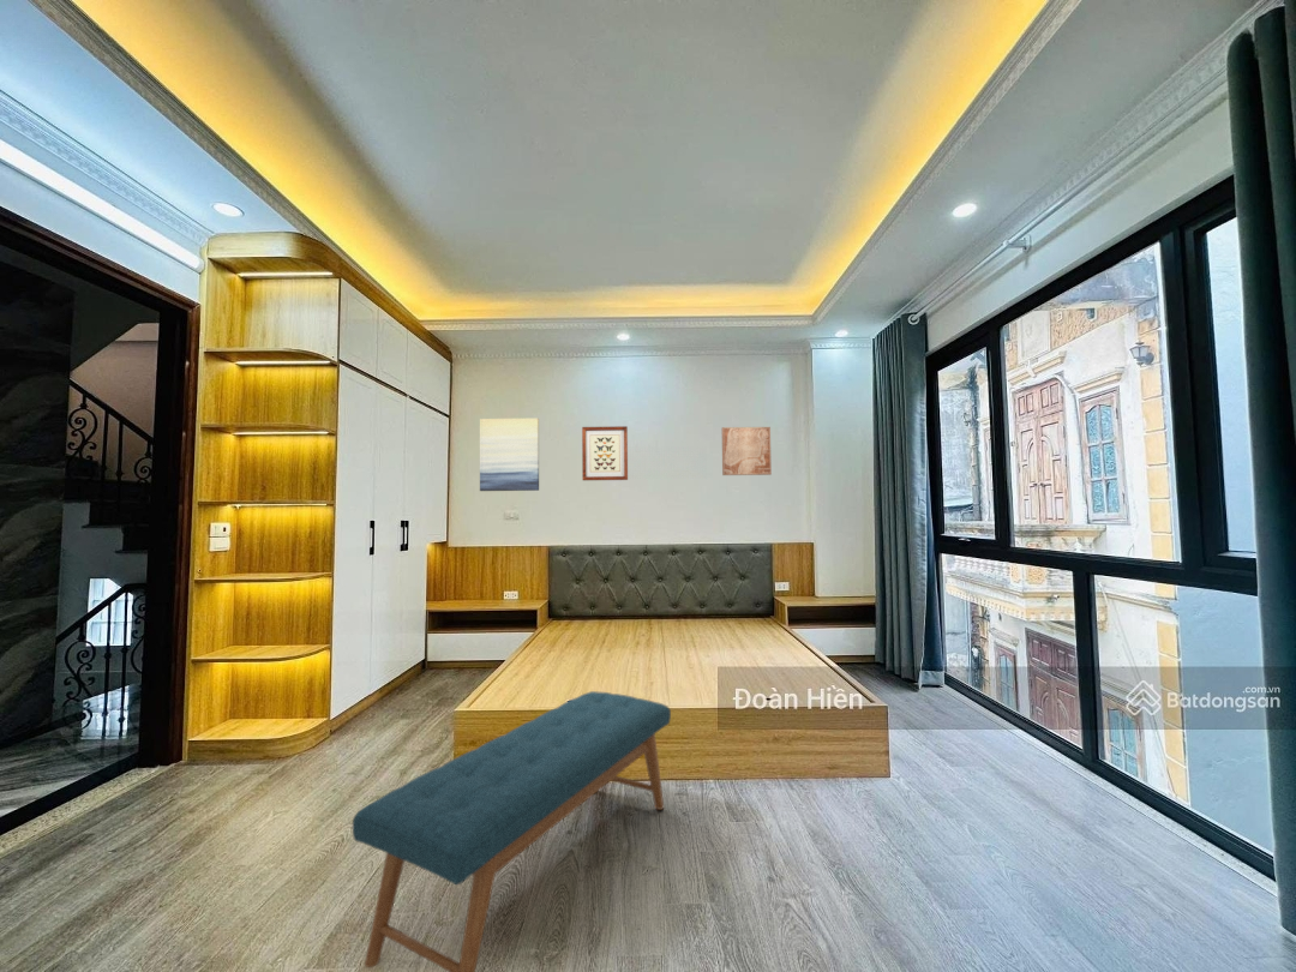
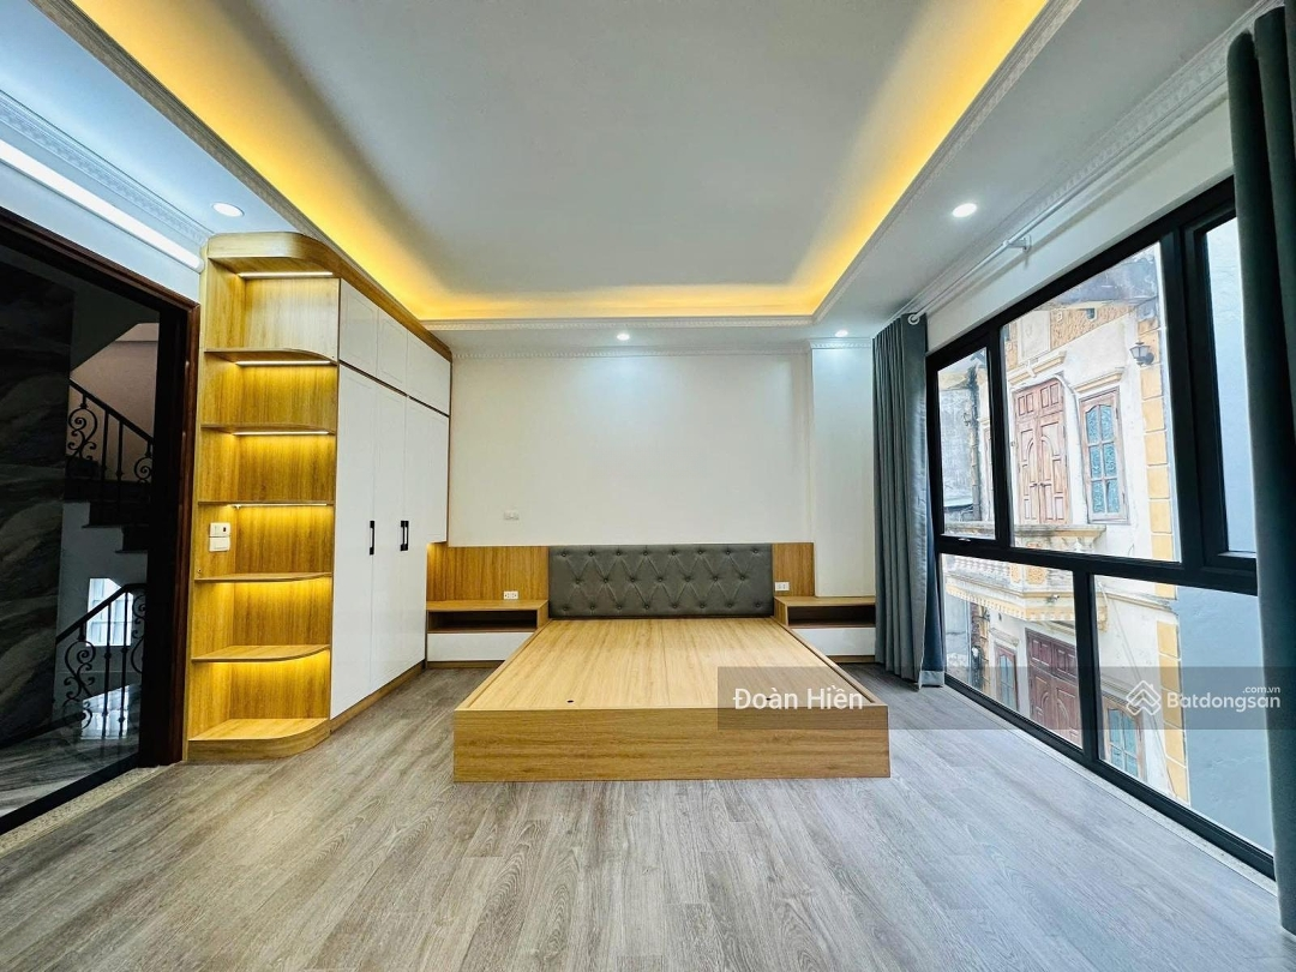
- wall art [479,418,540,492]
- wall art [720,426,773,476]
- wall art [581,425,629,481]
- bench [352,690,672,972]
